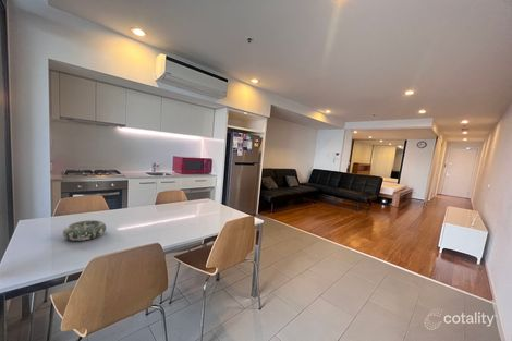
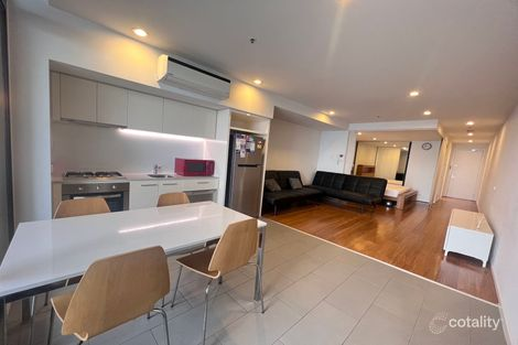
- decorative bowl [62,219,107,242]
